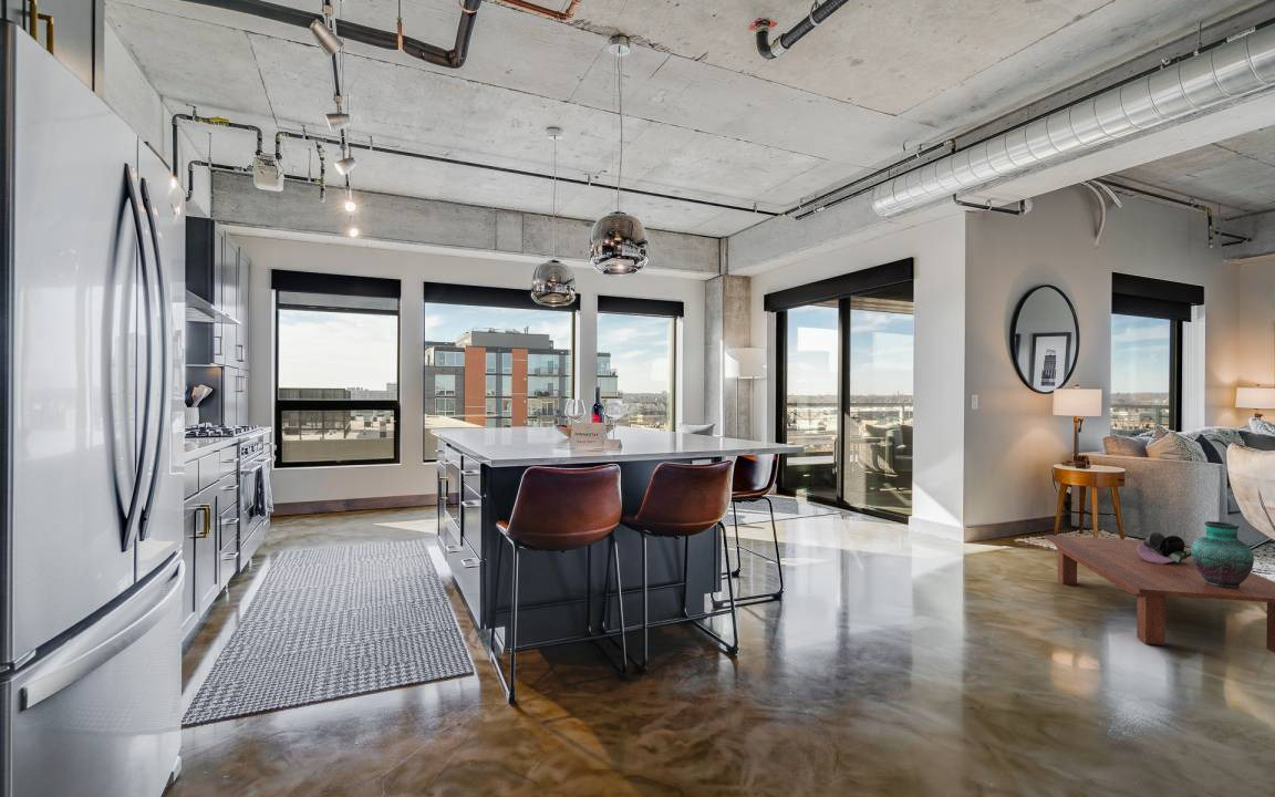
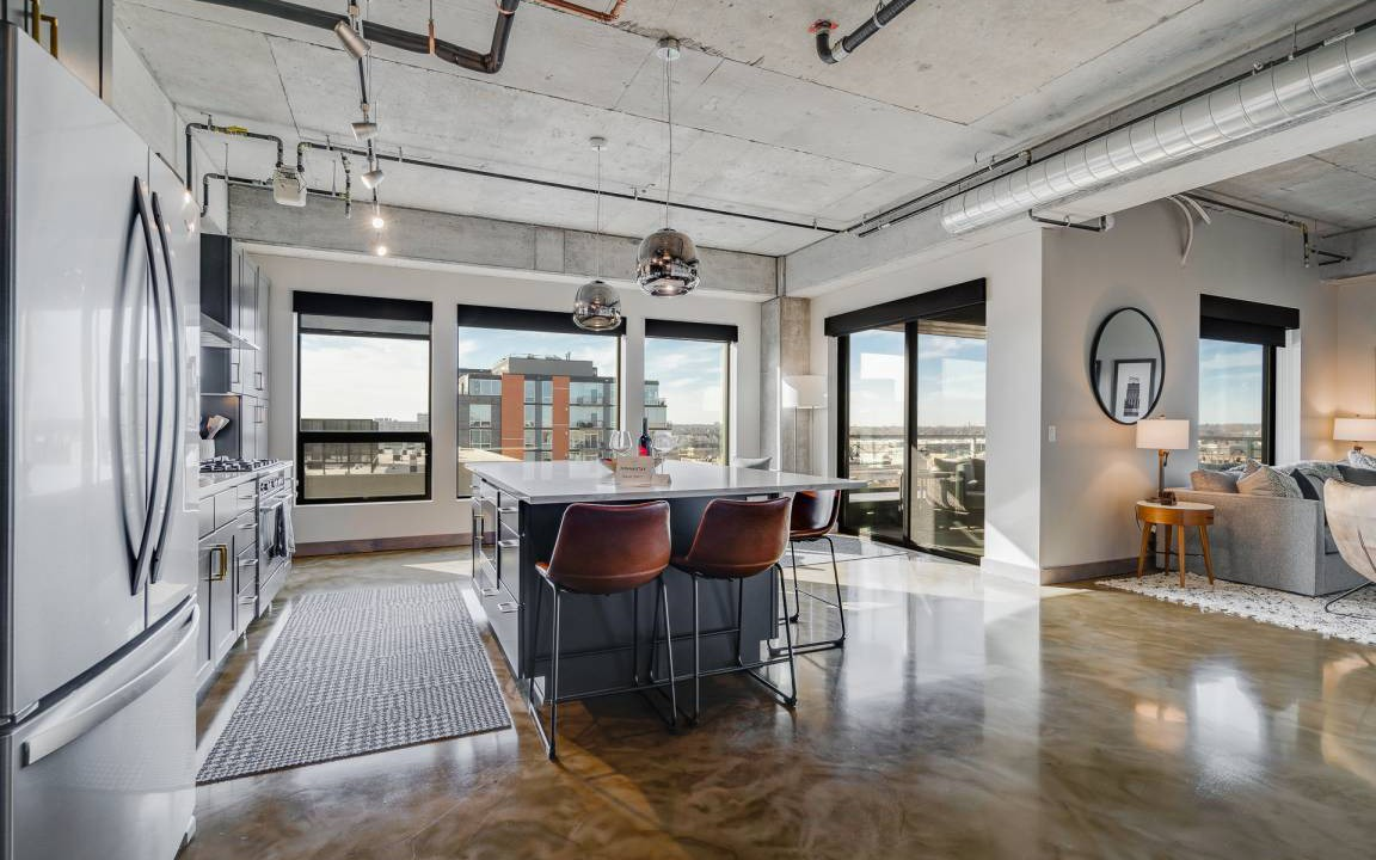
- coffee table [1044,535,1275,654]
- decorative bowl [1137,531,1192,565]
- vase [1191,520,1255,588]
